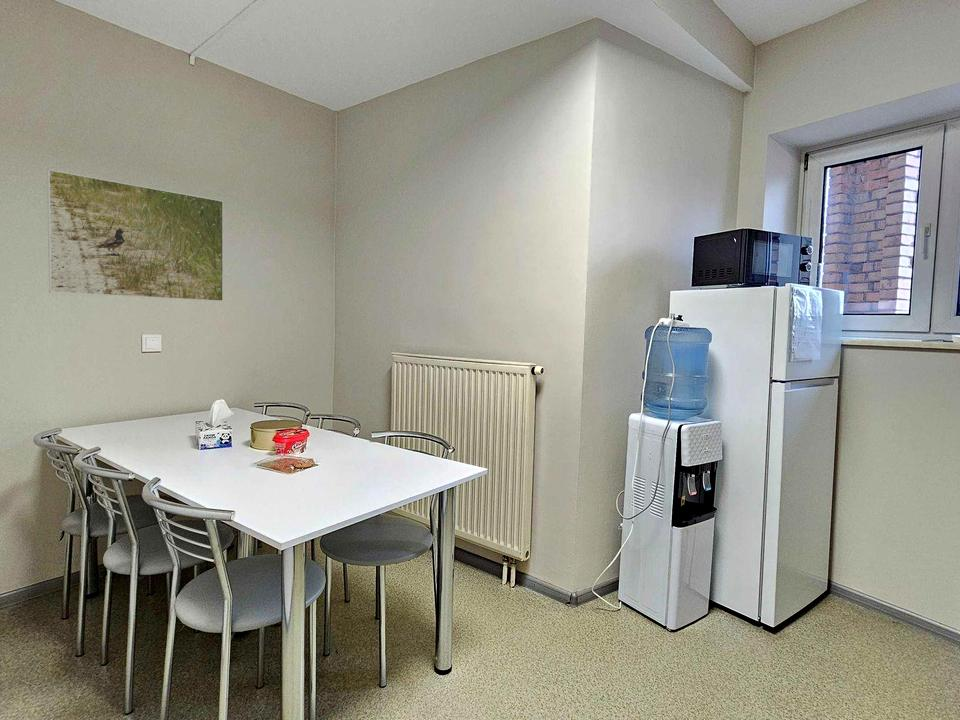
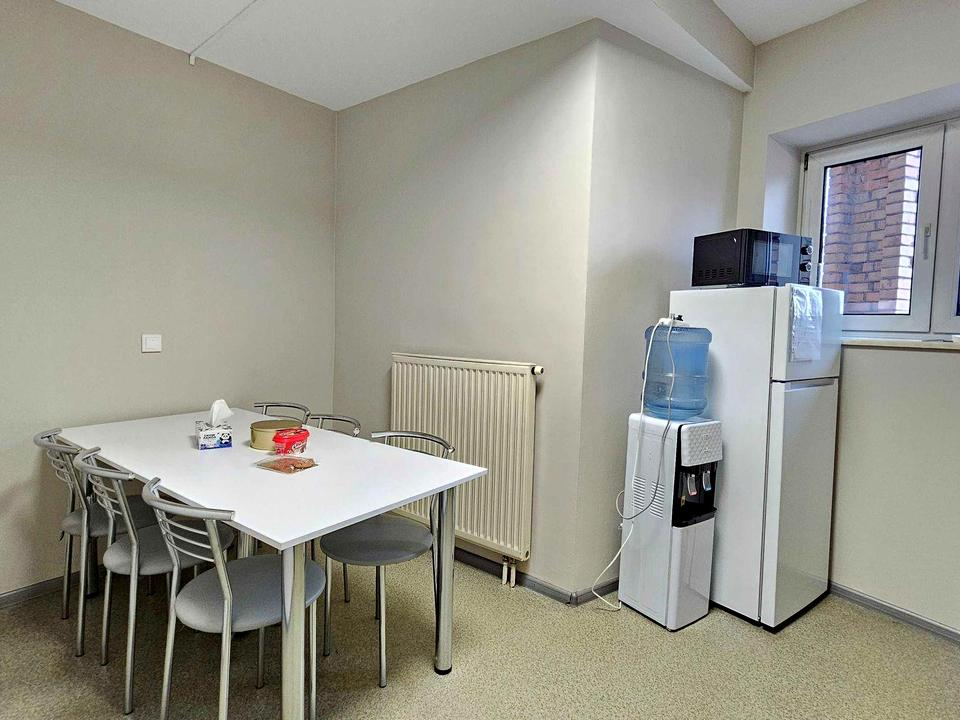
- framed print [46,168,224,302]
